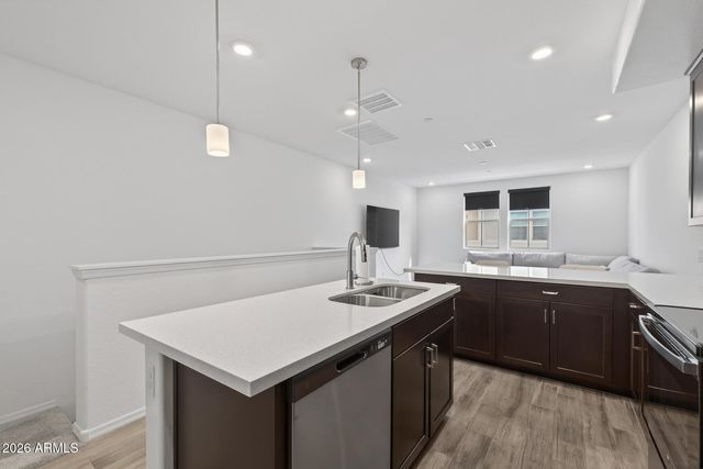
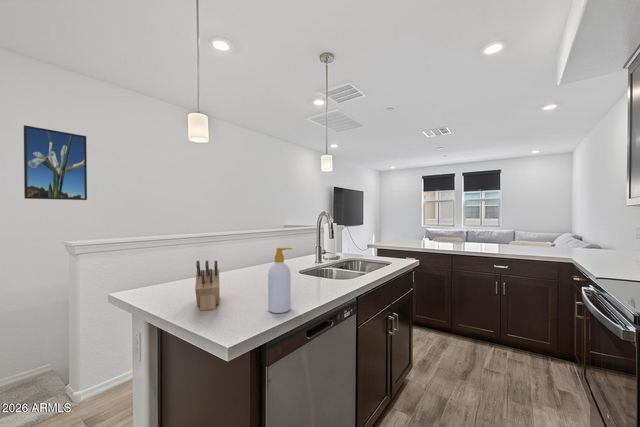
+ knife block [194,260,221,312]
+ soap bottle [267,247,293,314]
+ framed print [23,124,88,201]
